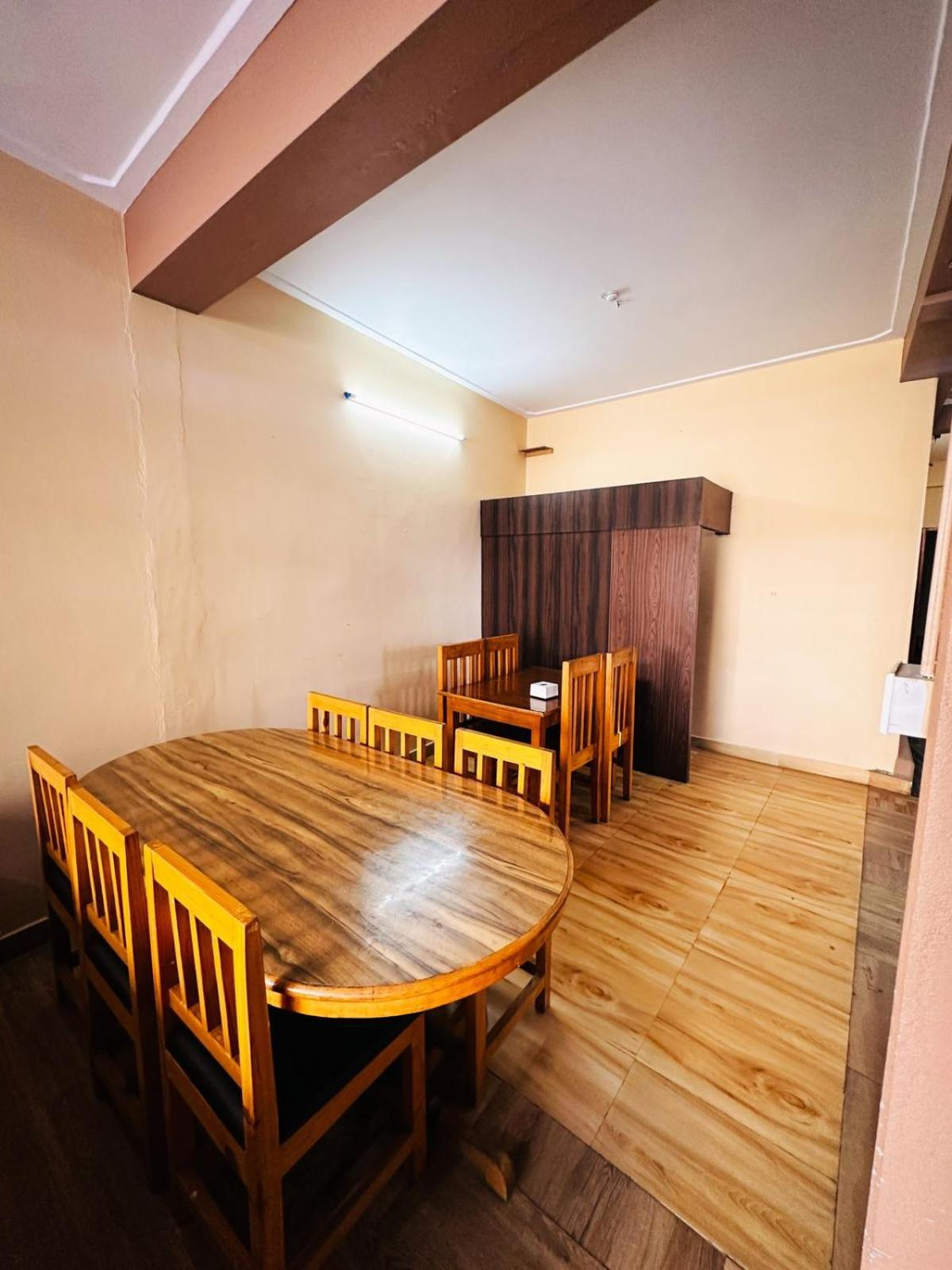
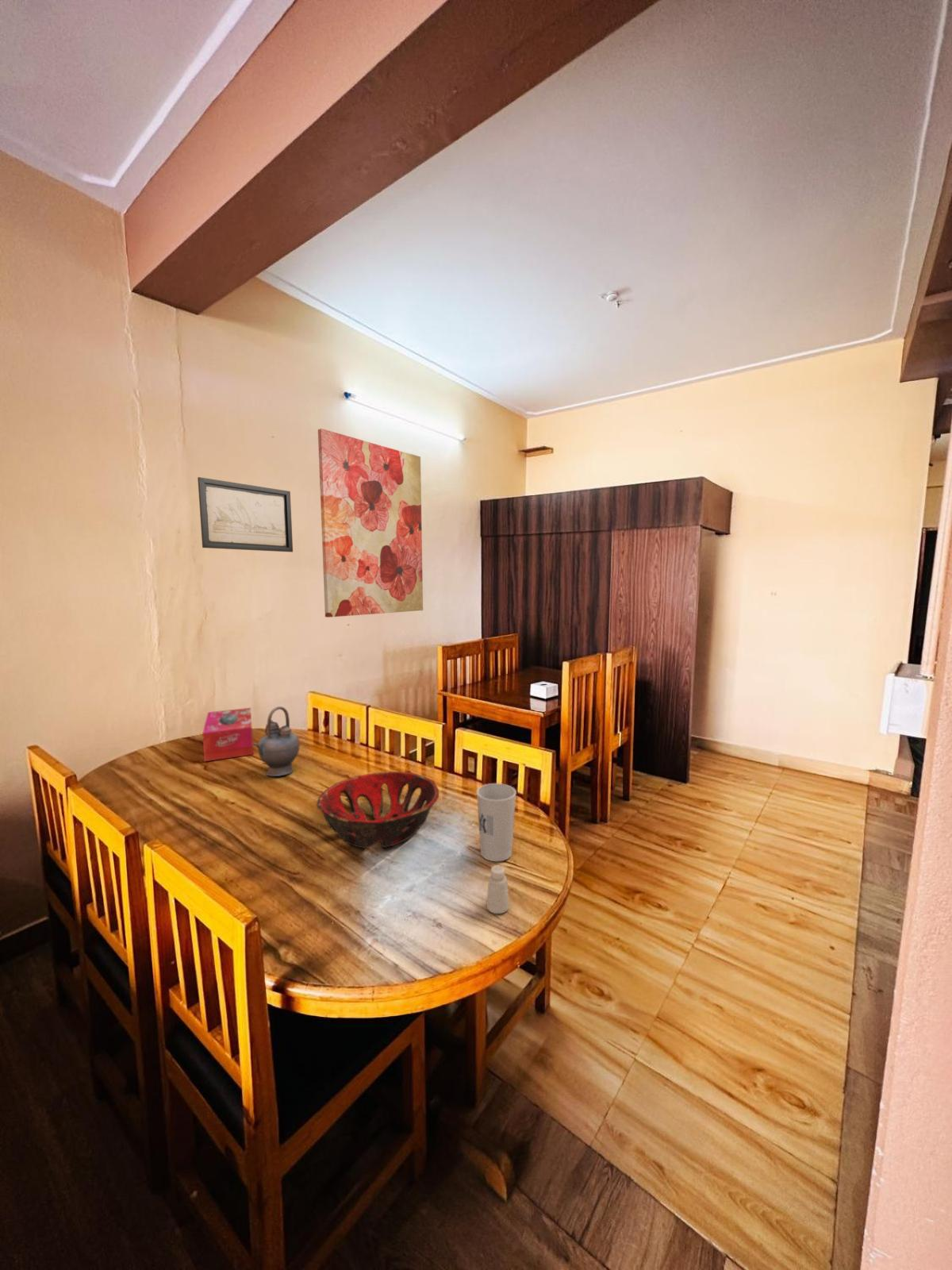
+ tissue box [202,707,254,762]
+ cup [476,783,517,862]
+ wall art [317,428,424,618]
+ saltshaker [486,864,510,914]
+ decorative bowl [316,771,440,849]
+ teapot [252,706,301,777]
+ wall art [197,476,294,553]
